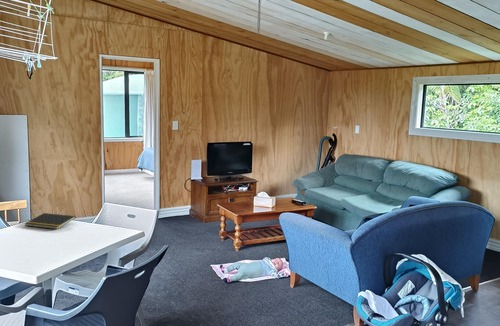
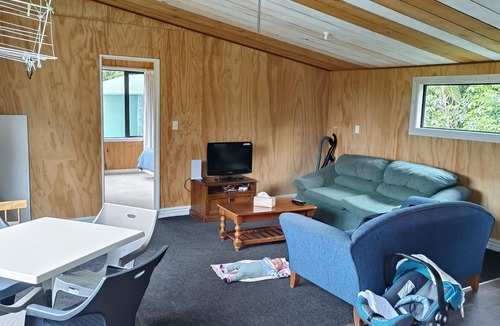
- notepad [24,212,76,230]
